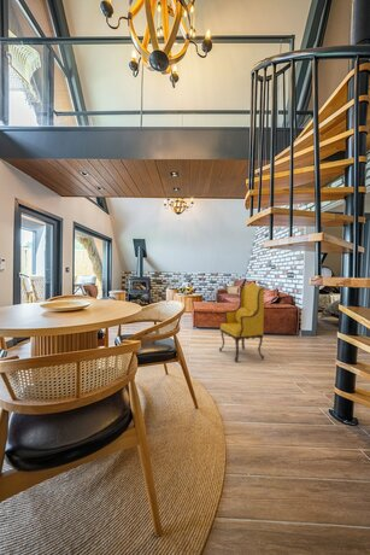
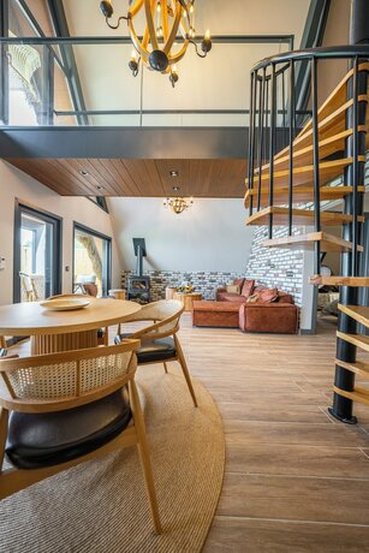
- armchair [218,281,265,363]
